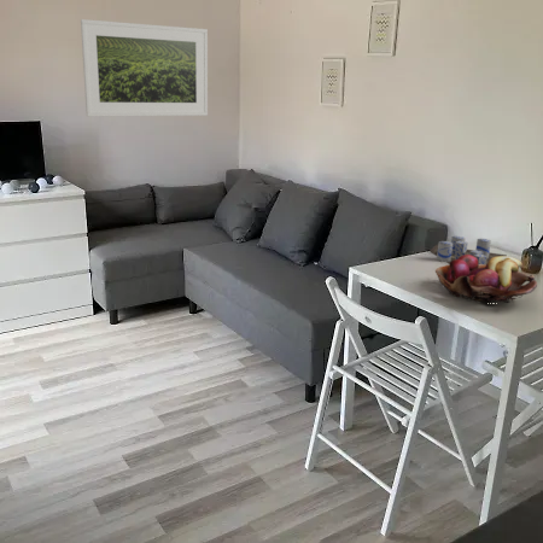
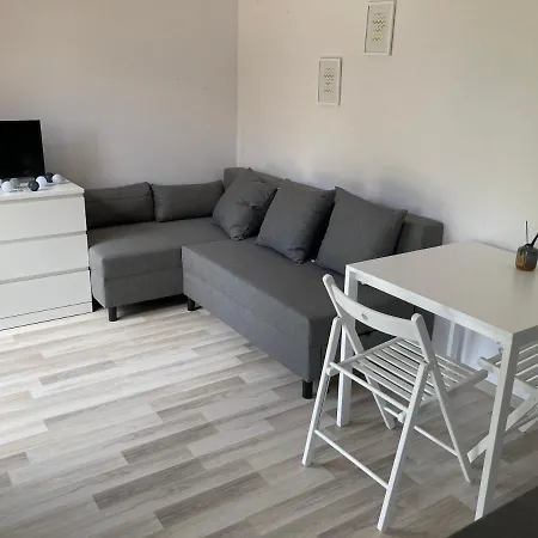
- fruit basket [434,255,538,304]
- candle [428,235,508,265]
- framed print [80,18,209,117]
